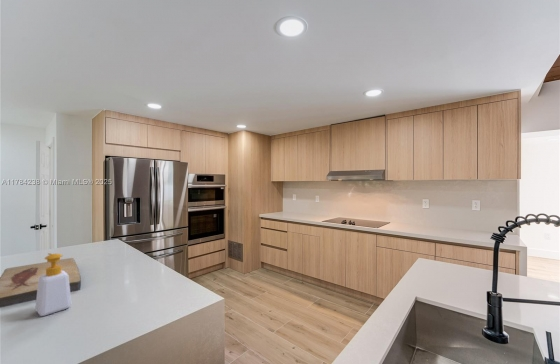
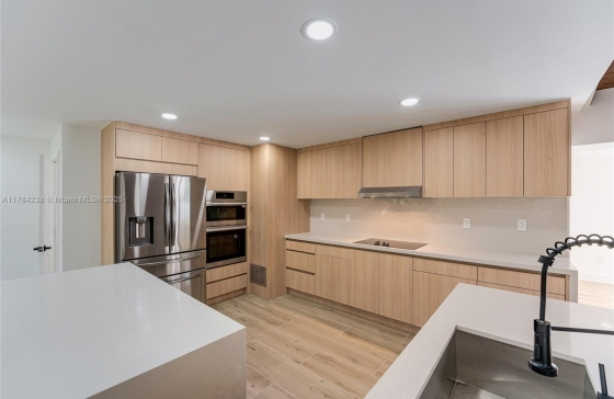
- fish fossil [0,257,82,309]
- soap bottle [34,252,72,317]
